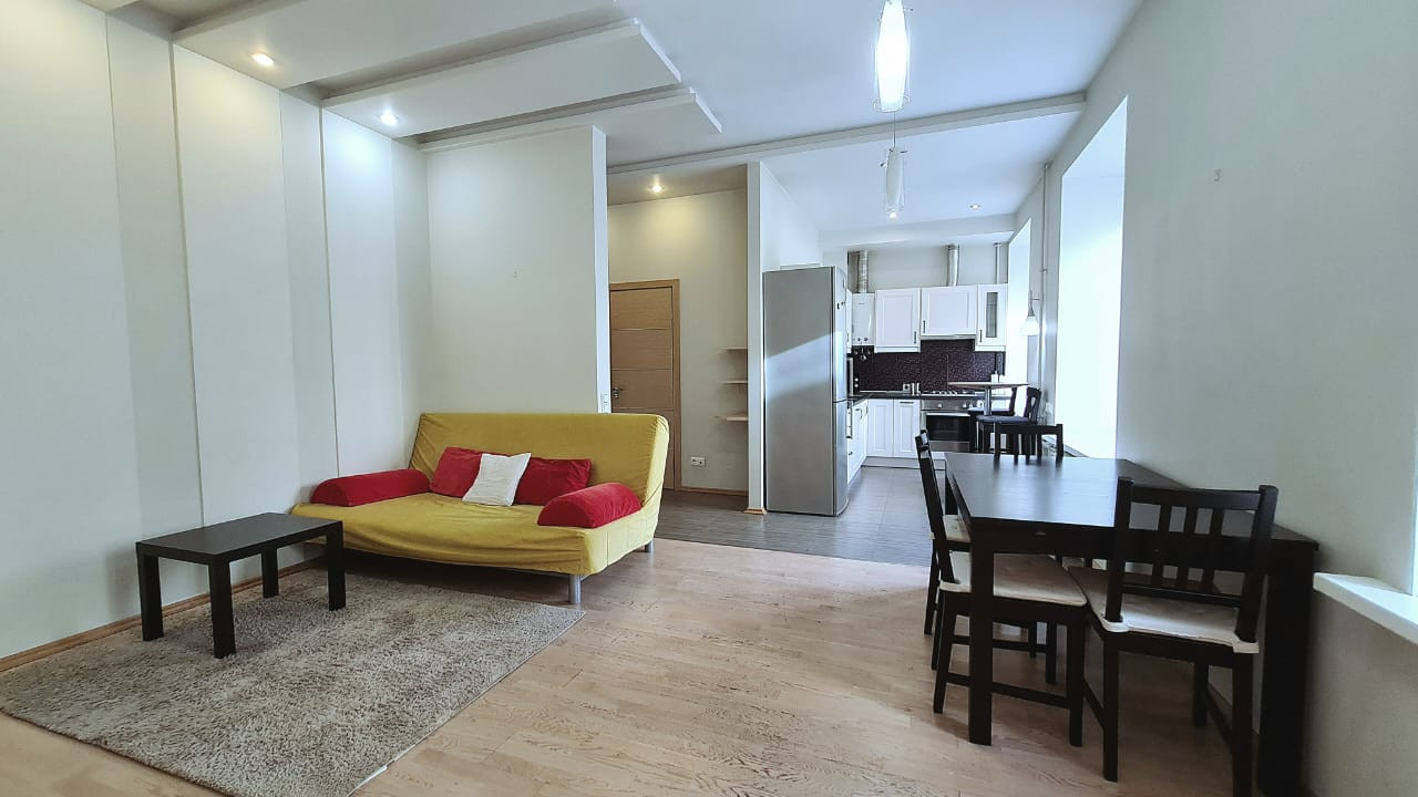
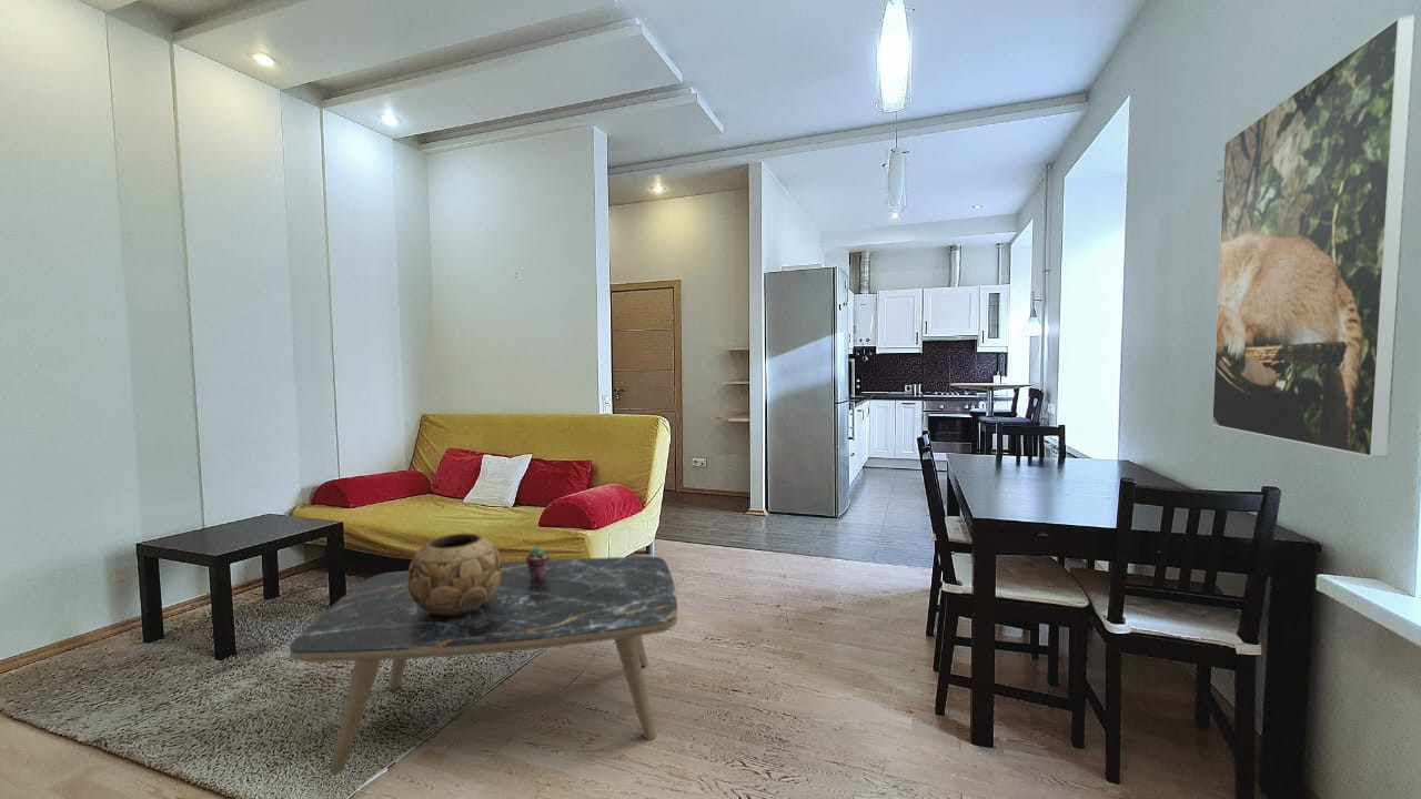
+ decorative bowl [407,533,503,616]
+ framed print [1211,13,1418,459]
+ coffee table [289,556,678,776]
+ potted succulent [525,546,551,579]
